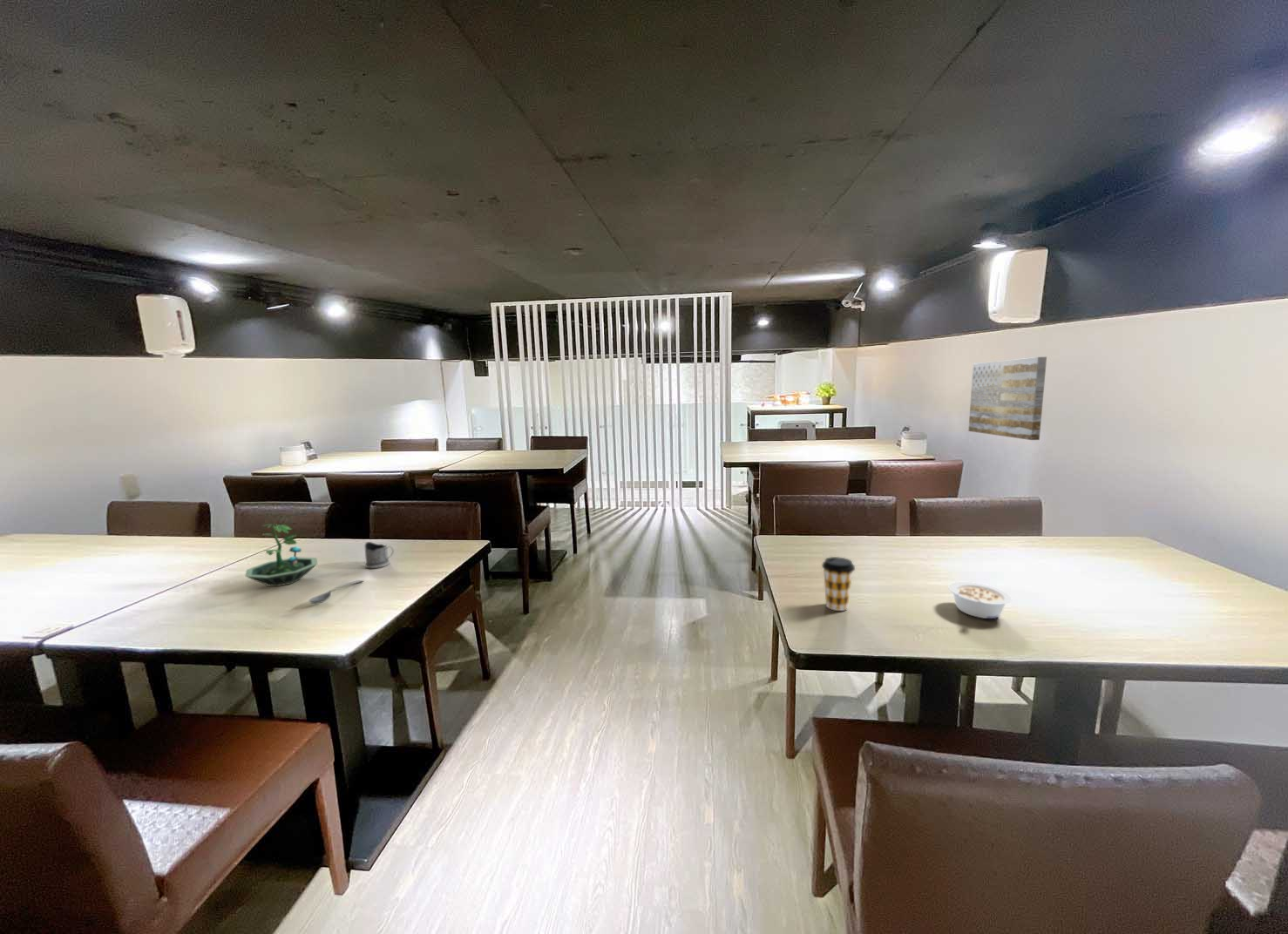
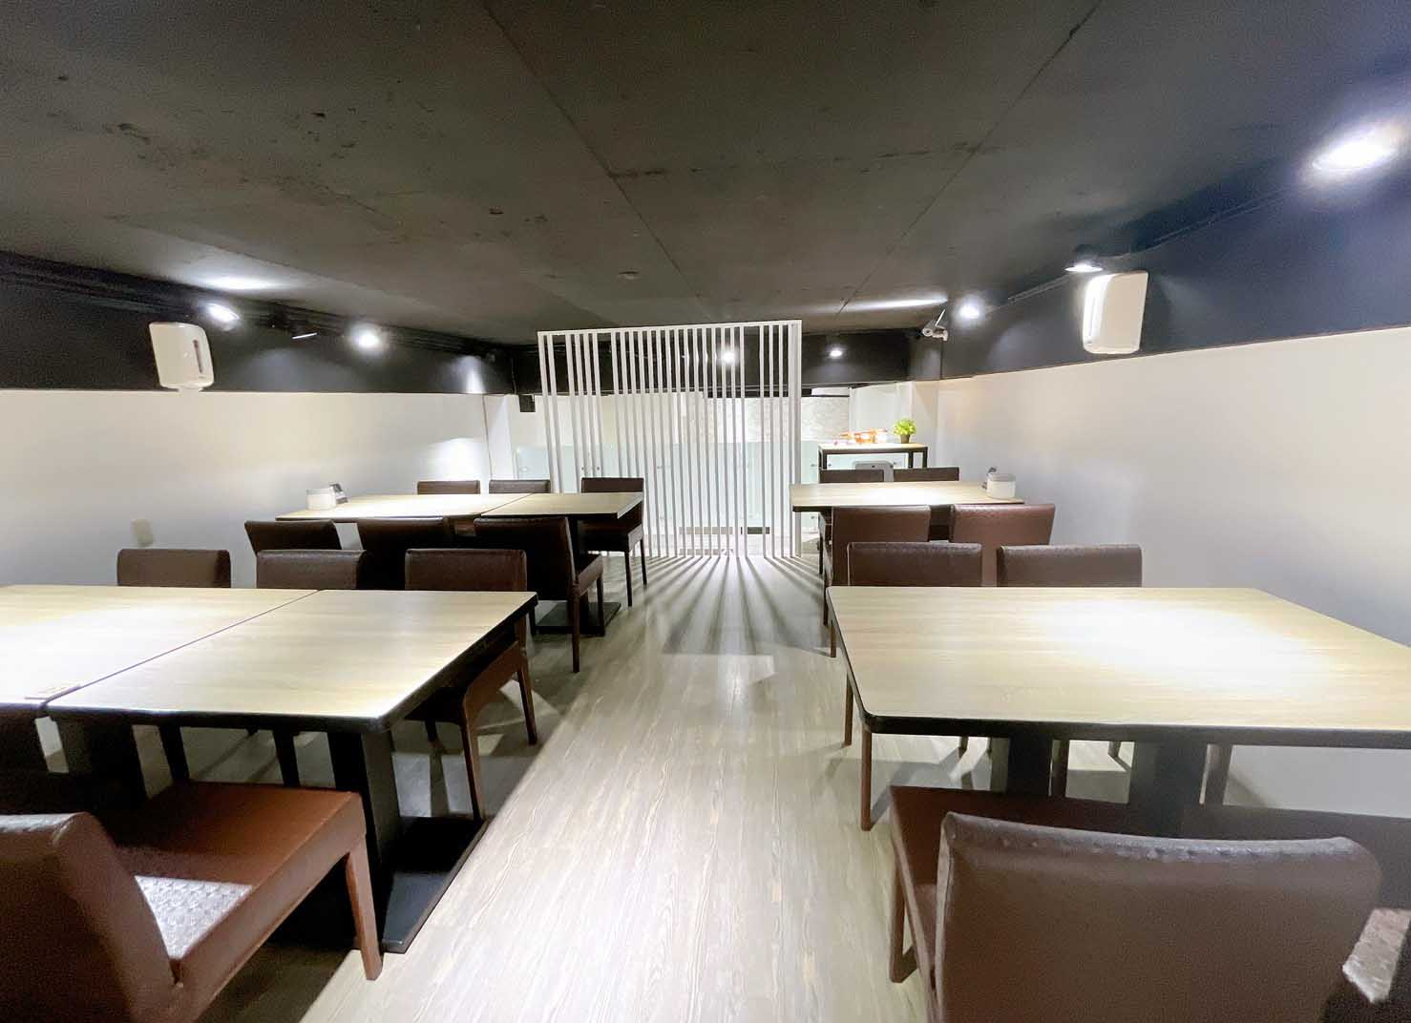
- coffee cup [821,556,856,612]
- soupspoon [308,579,364,605]
- terrarium [244,522,318,587]
- wall art [967,356,1047,441]
- tea glass holder [363,541,395,569]
- legume [948,581,1013,619]
